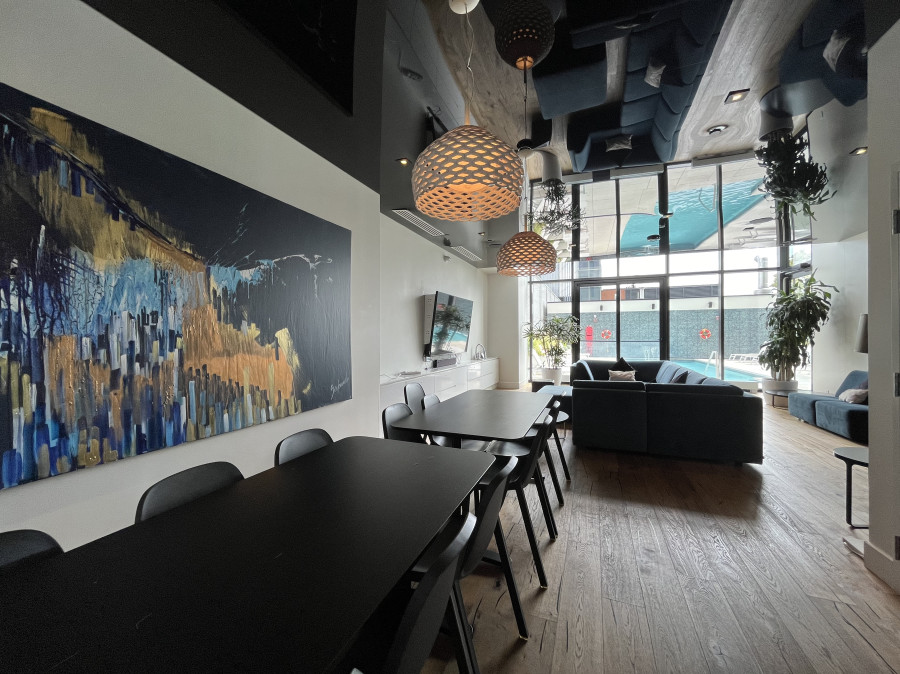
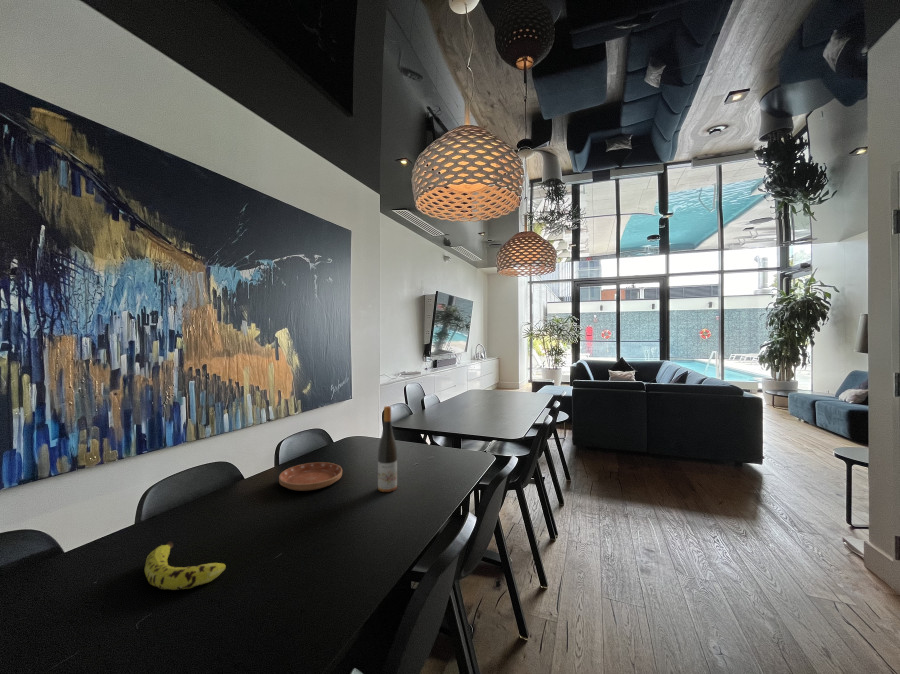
+ wine bottle [377,405,398,493]
+ saucer [278,461,343,492]
+ fruit [144,540,227,591]
